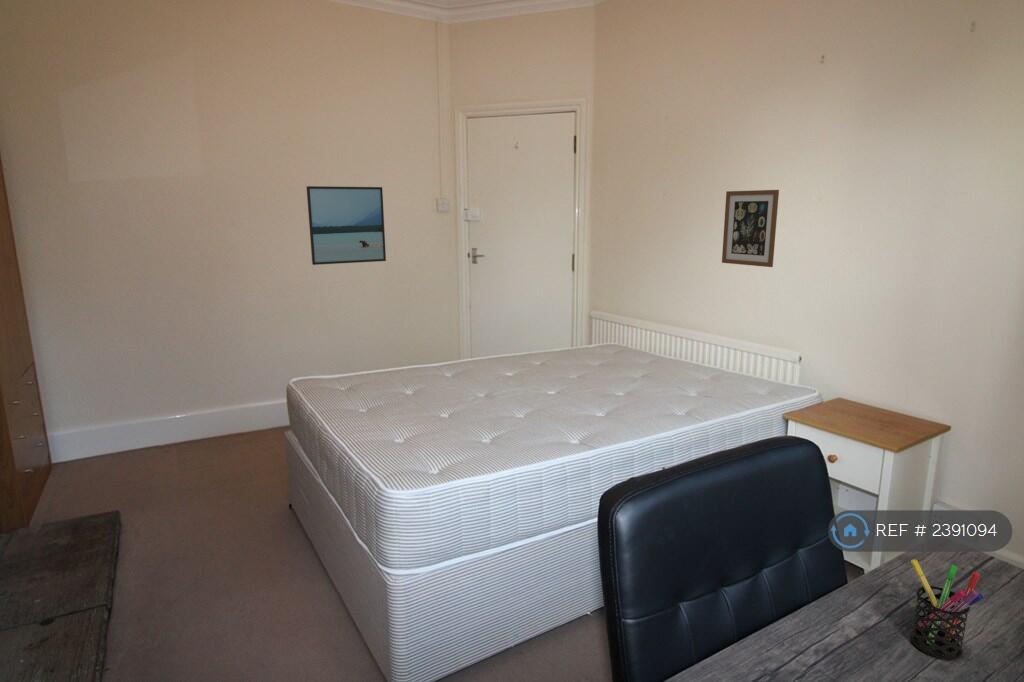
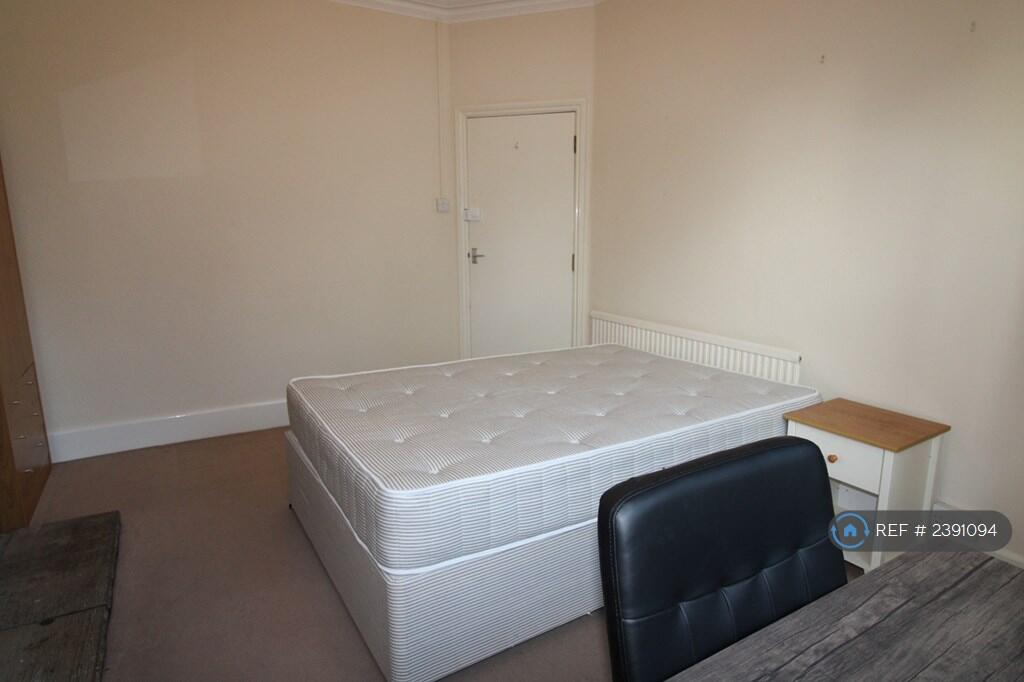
- wall art [721,189,780,268]
- pen holder [909,558,984,661]
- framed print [306,185,387,266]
